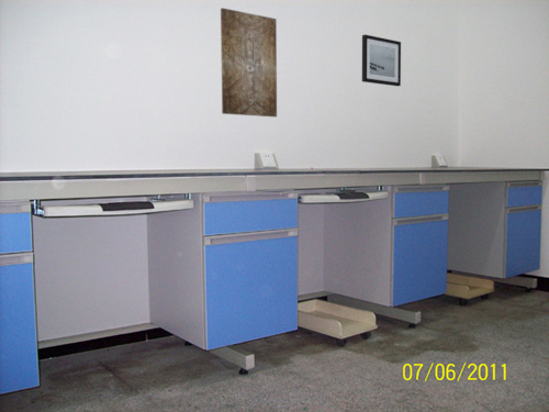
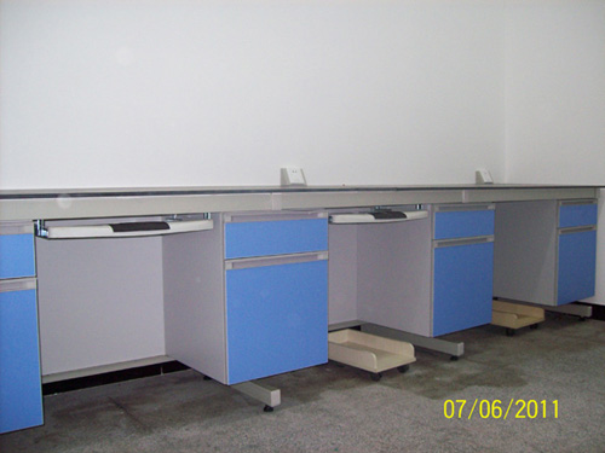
- wall art [361,34,402,87]
- wall art [220,7,278,118]
